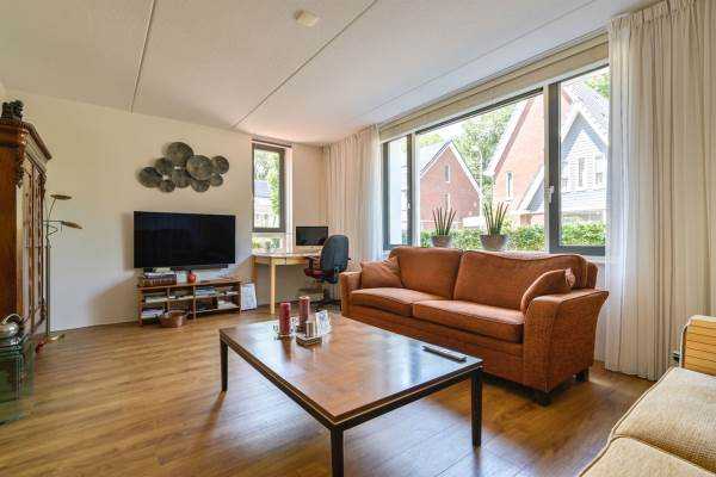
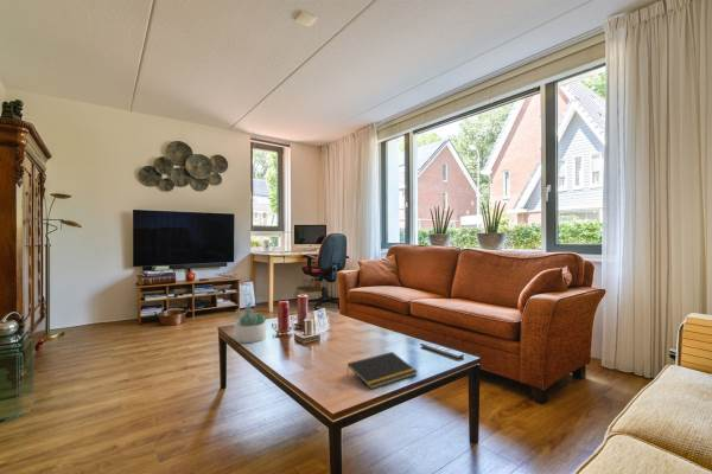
+ succulent plant [234,301,267,344]
+ notepad [345,351,419,390]
